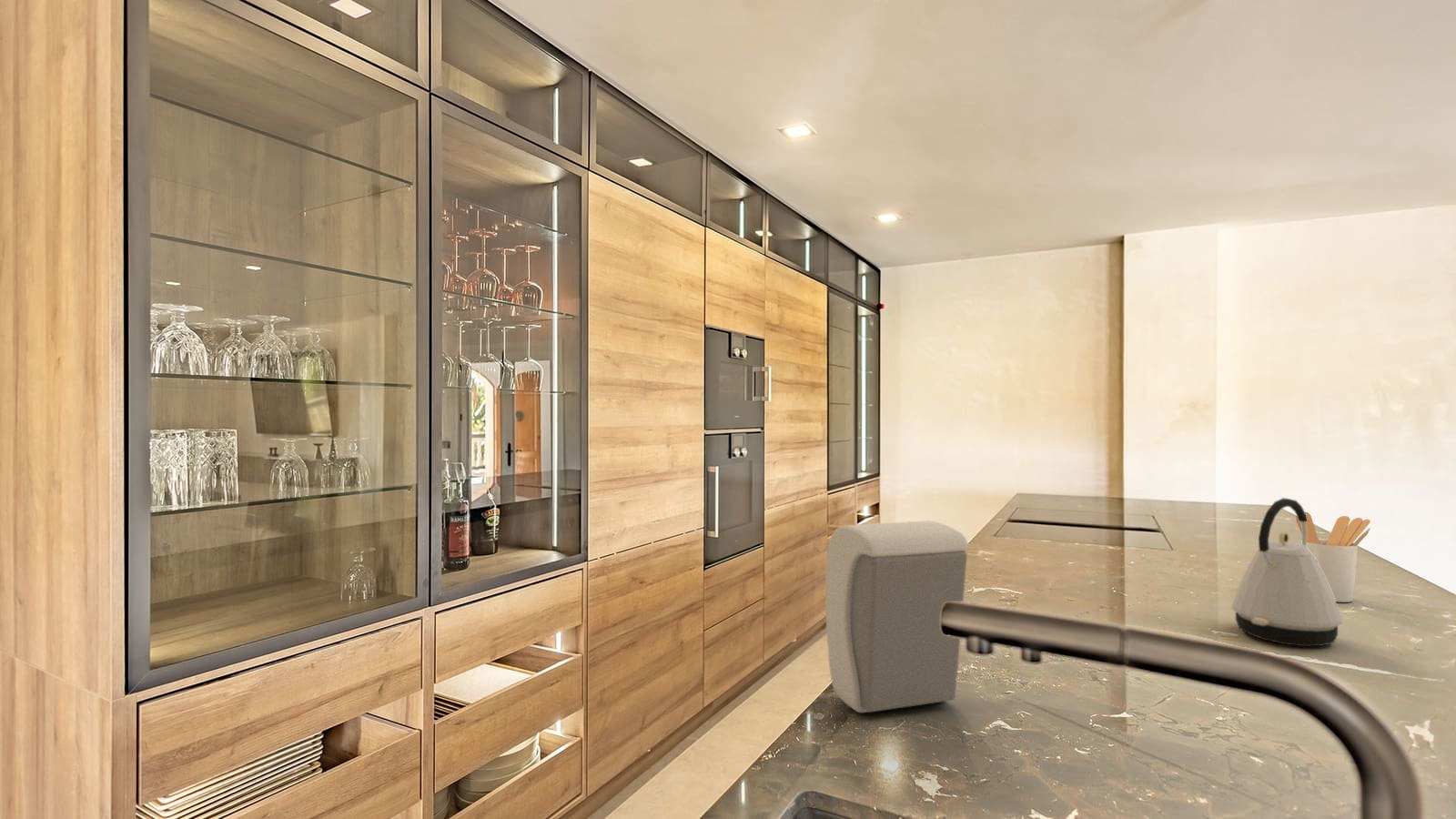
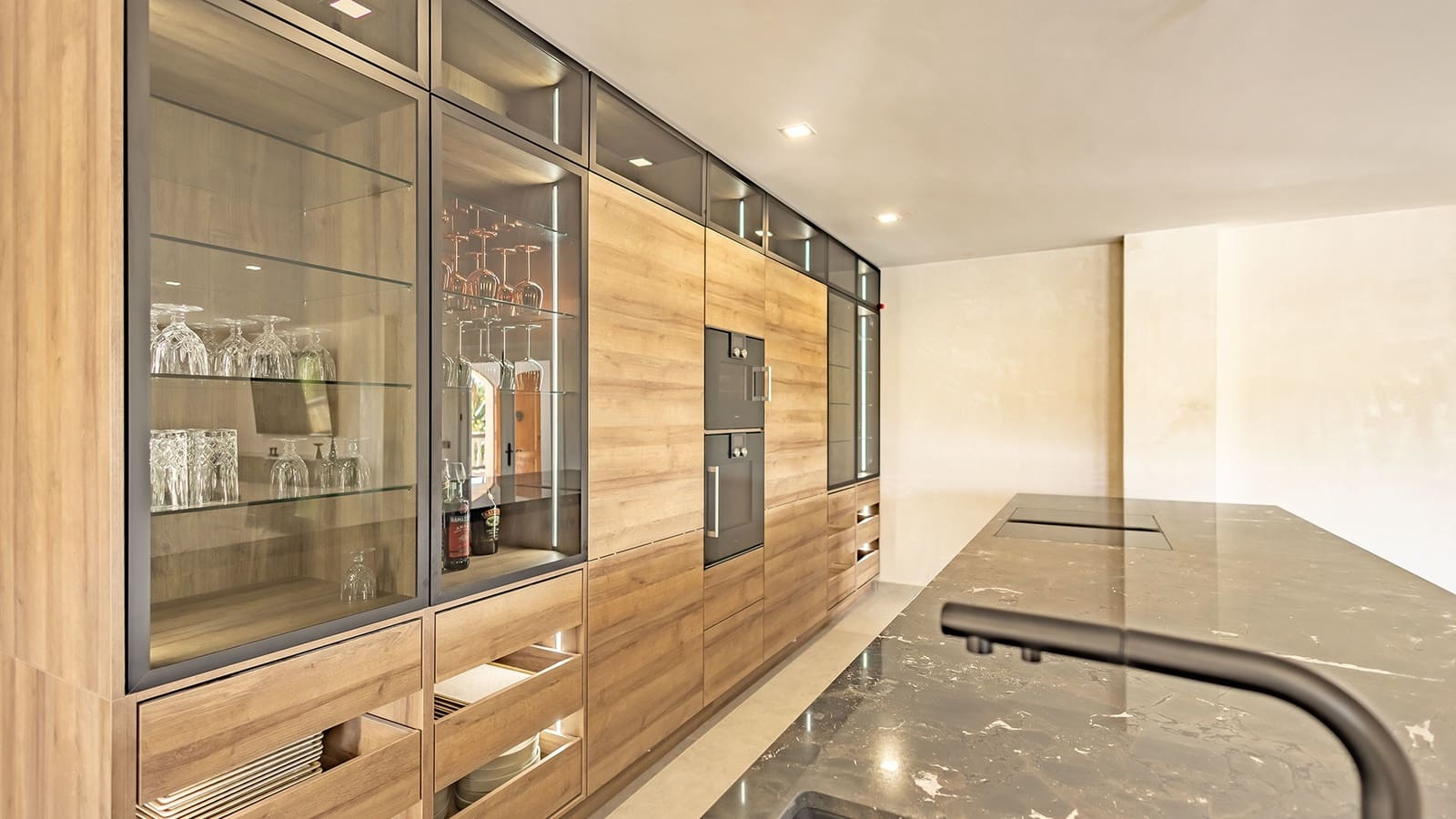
- kettle [1231,497,1343,647]
- soap dispenser [824,520,969,713]
- utensil holder [1295,511,1371,603]
